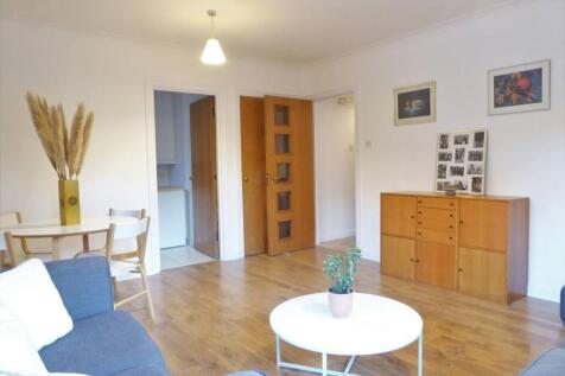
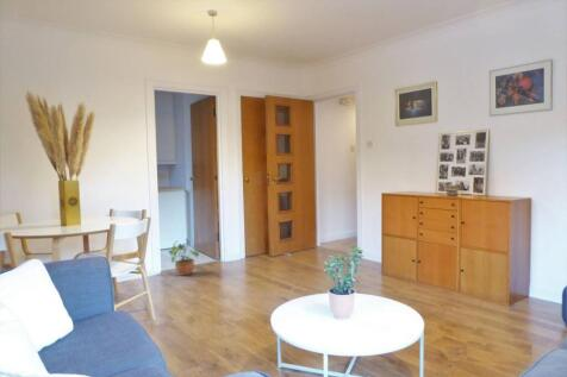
+ potted plant [168,239,200,277]
